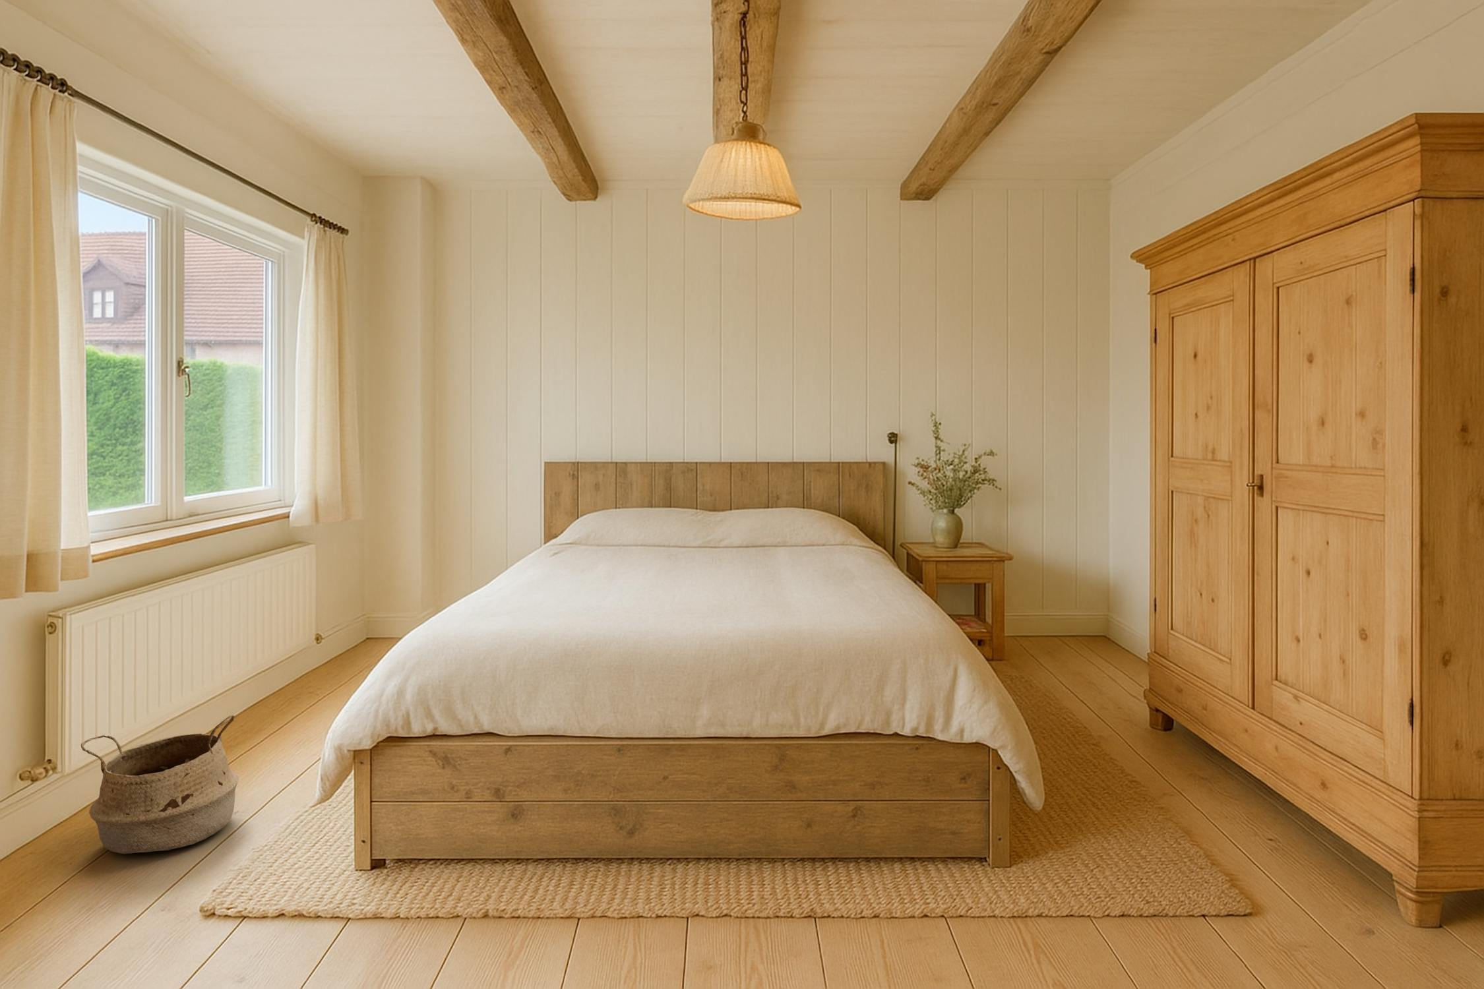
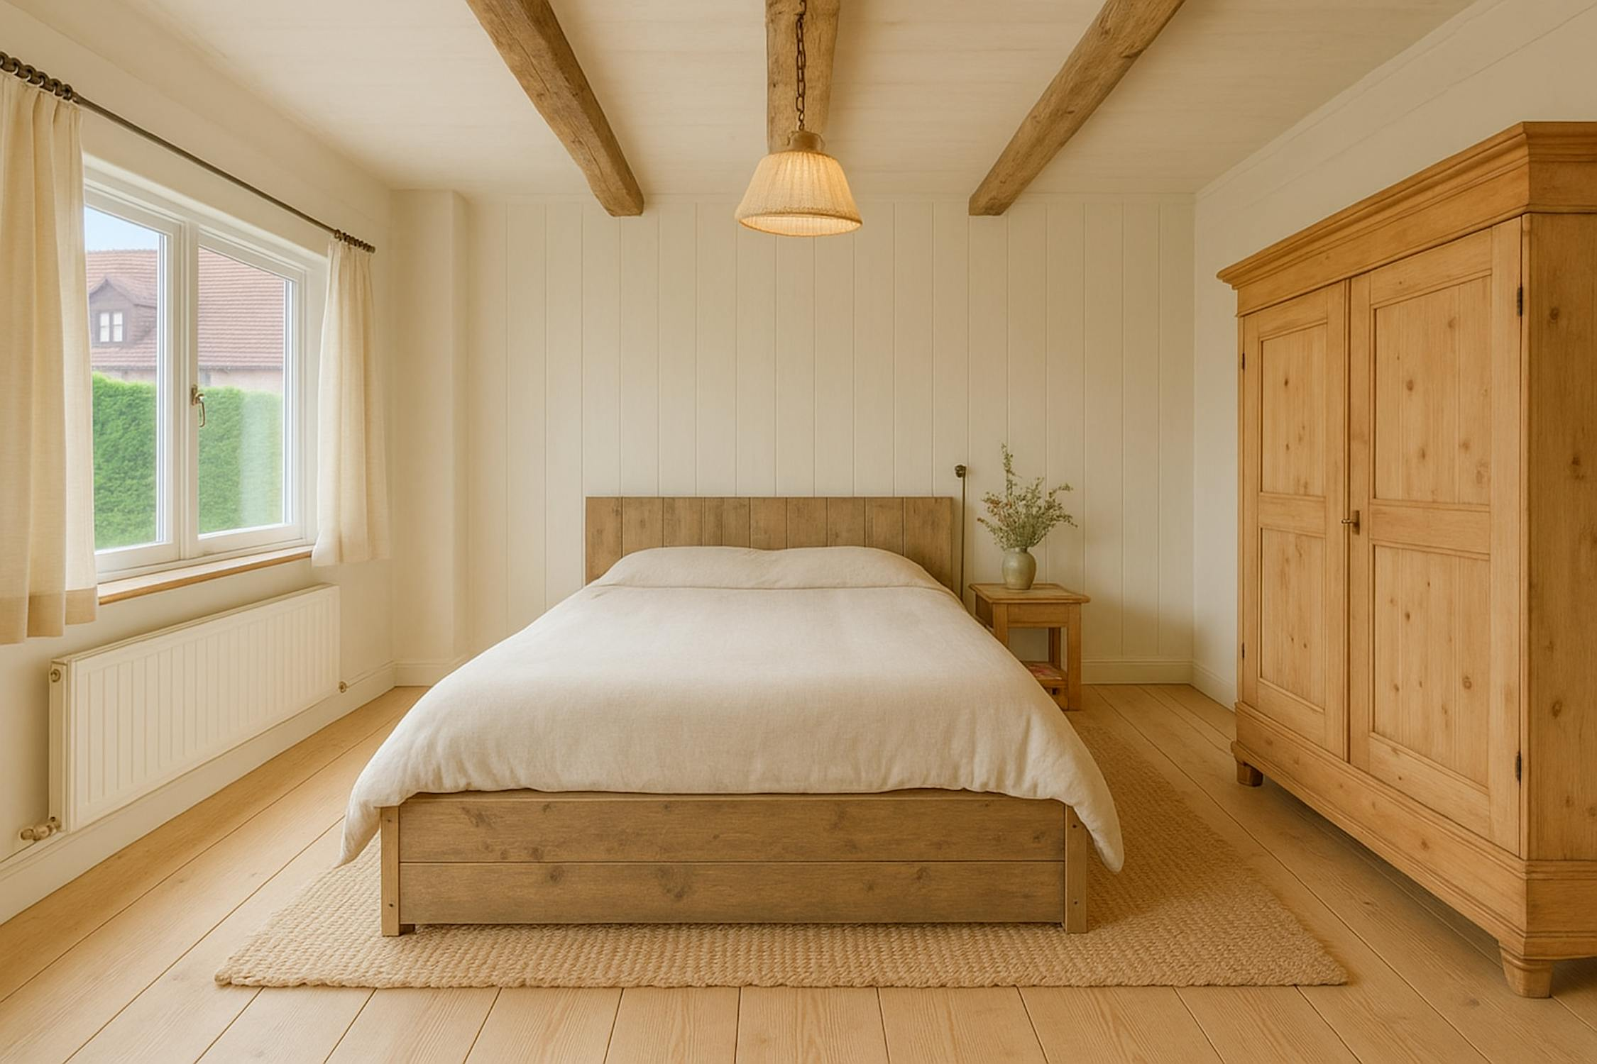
- woven basket [81,715,240,854]
